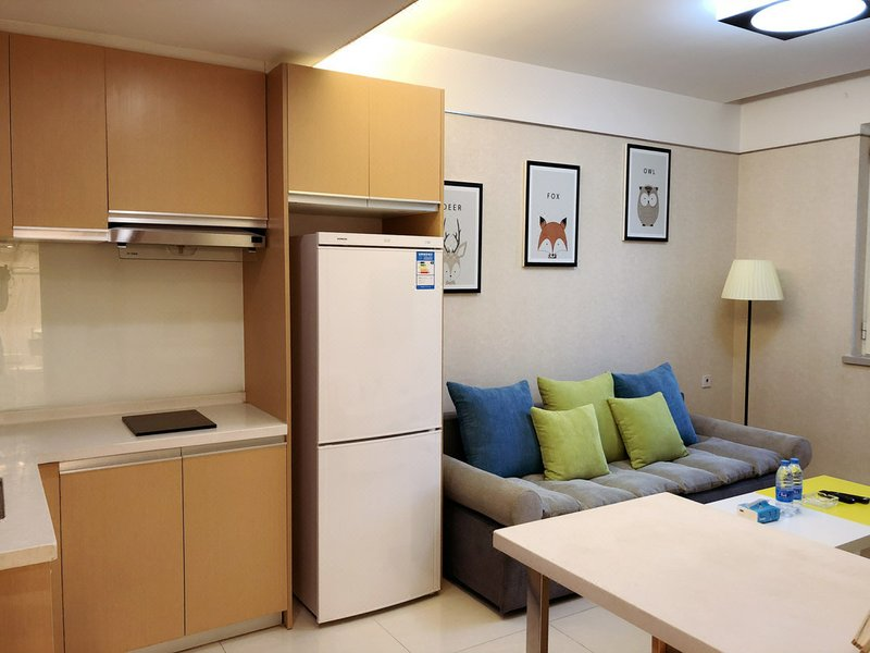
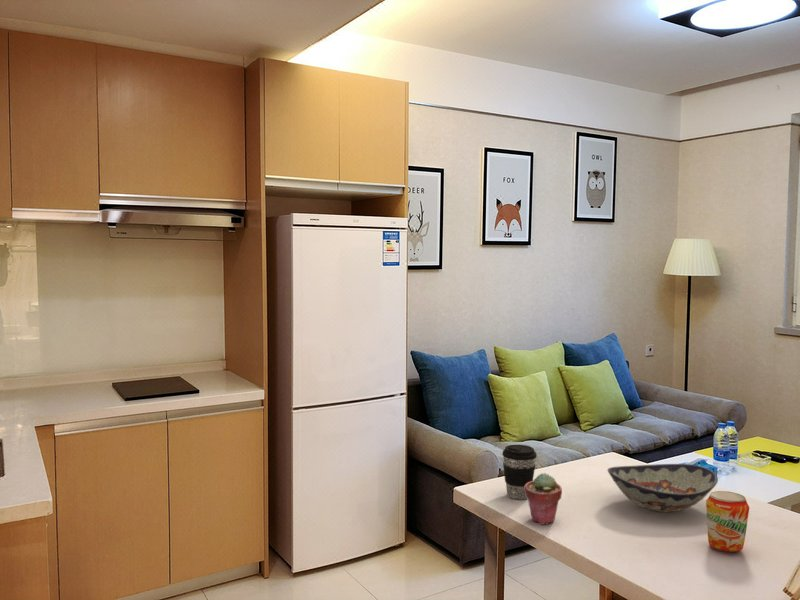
+ beverage can [705,490,750,553]
+ potted succulent [524,472,563,526]
+ decorative bowl [607,463,719,513]
+ coffee cup [501,444,538,500]
